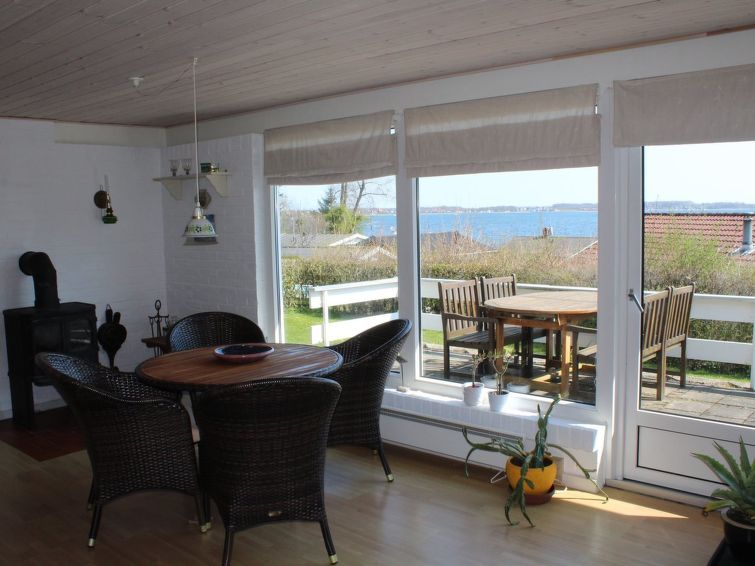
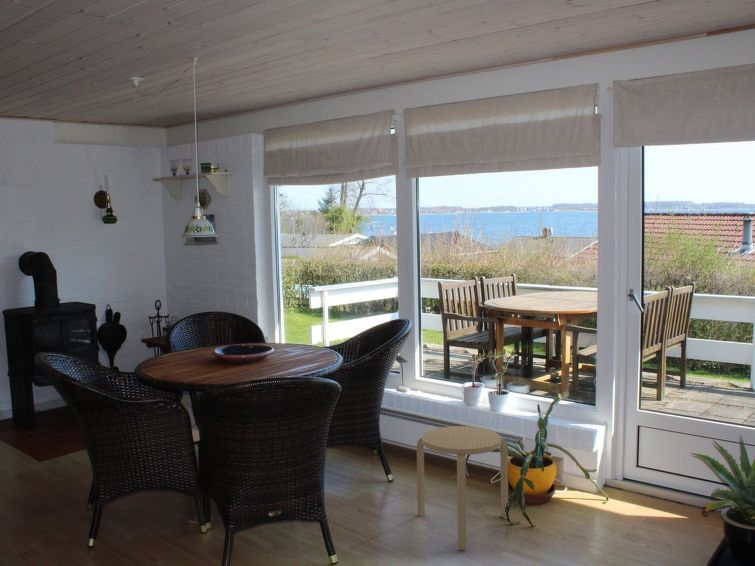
+ stool [416,425,509,550]
